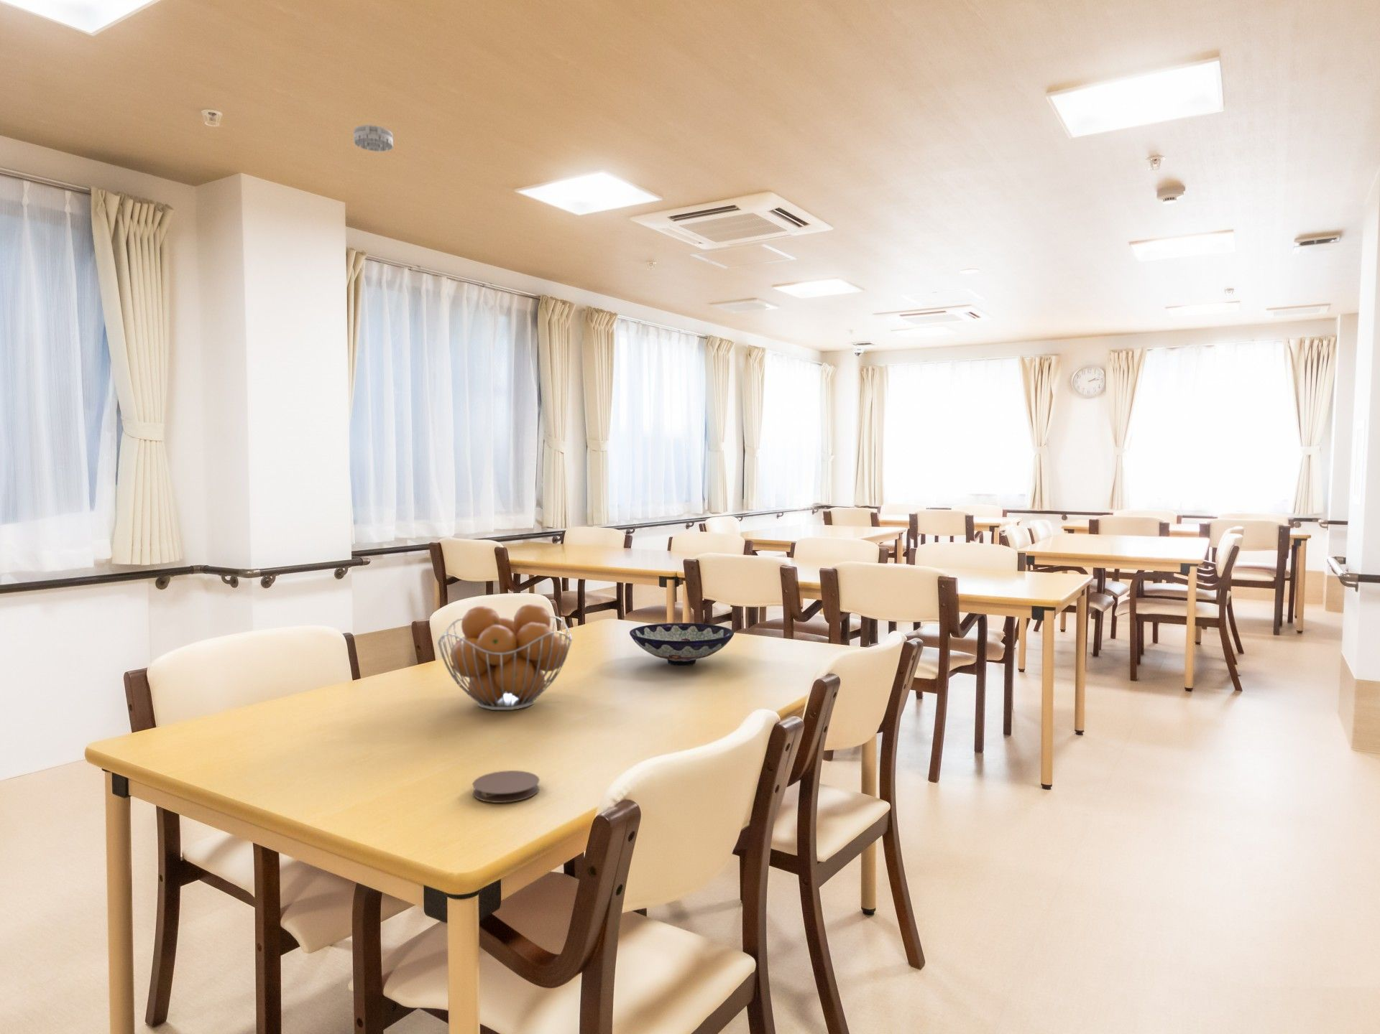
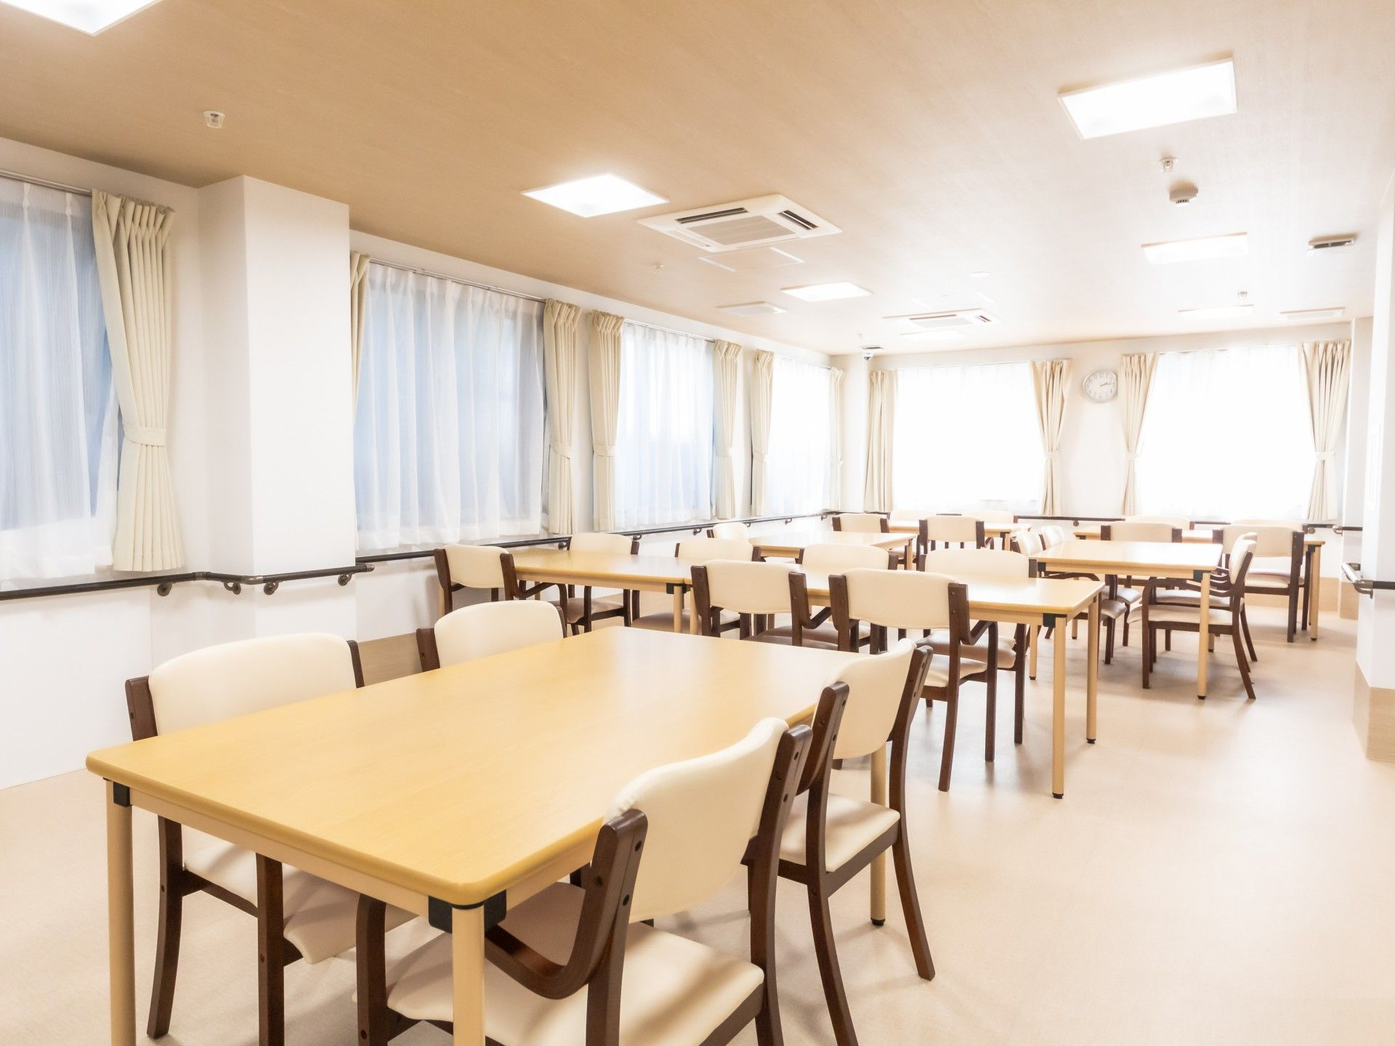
- bowl [629,622,735,667]
- smoke detector [353,124,393,152]
- fruit basket [437,603,573,710]
- coaster [473,770,540,804]
